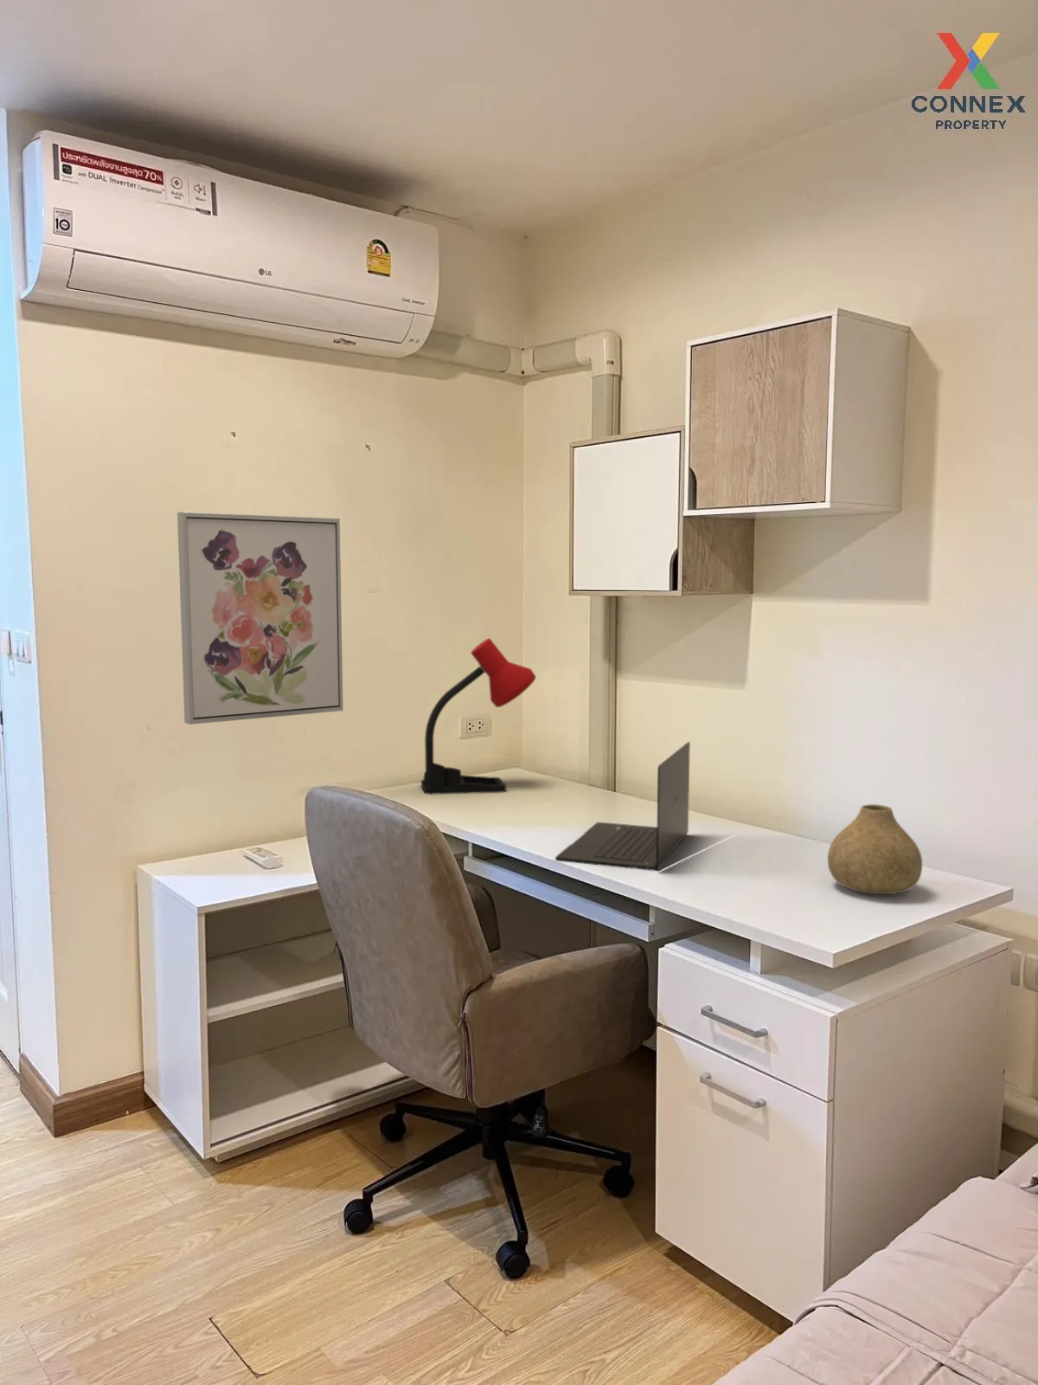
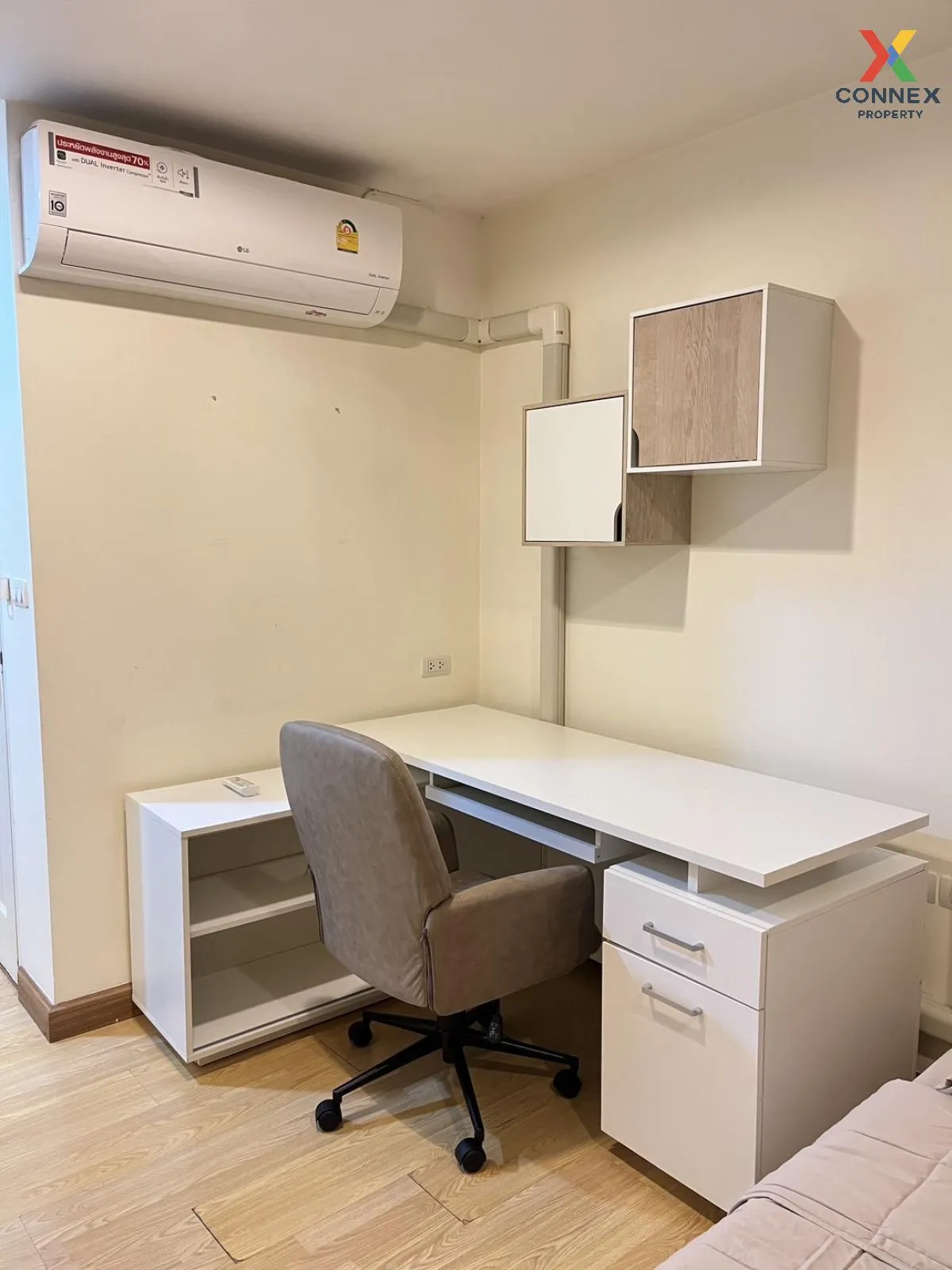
- laptop [555,740,691,871]
- desk lamp [421,637,538,795]
- wall art [177,510,345,725]
- vase [826,804,922,895]
